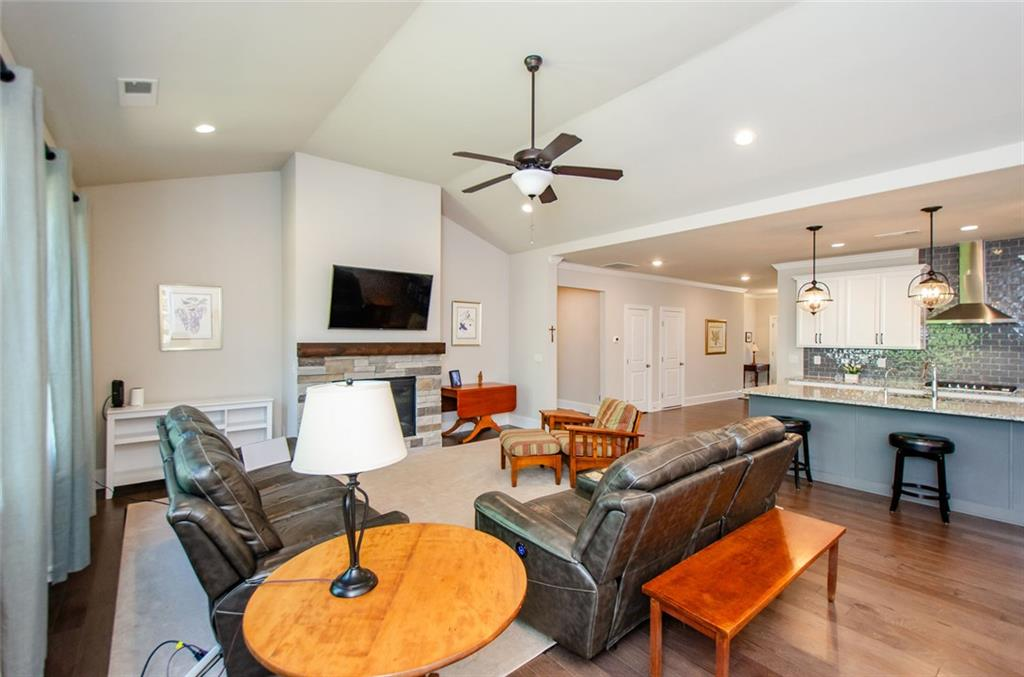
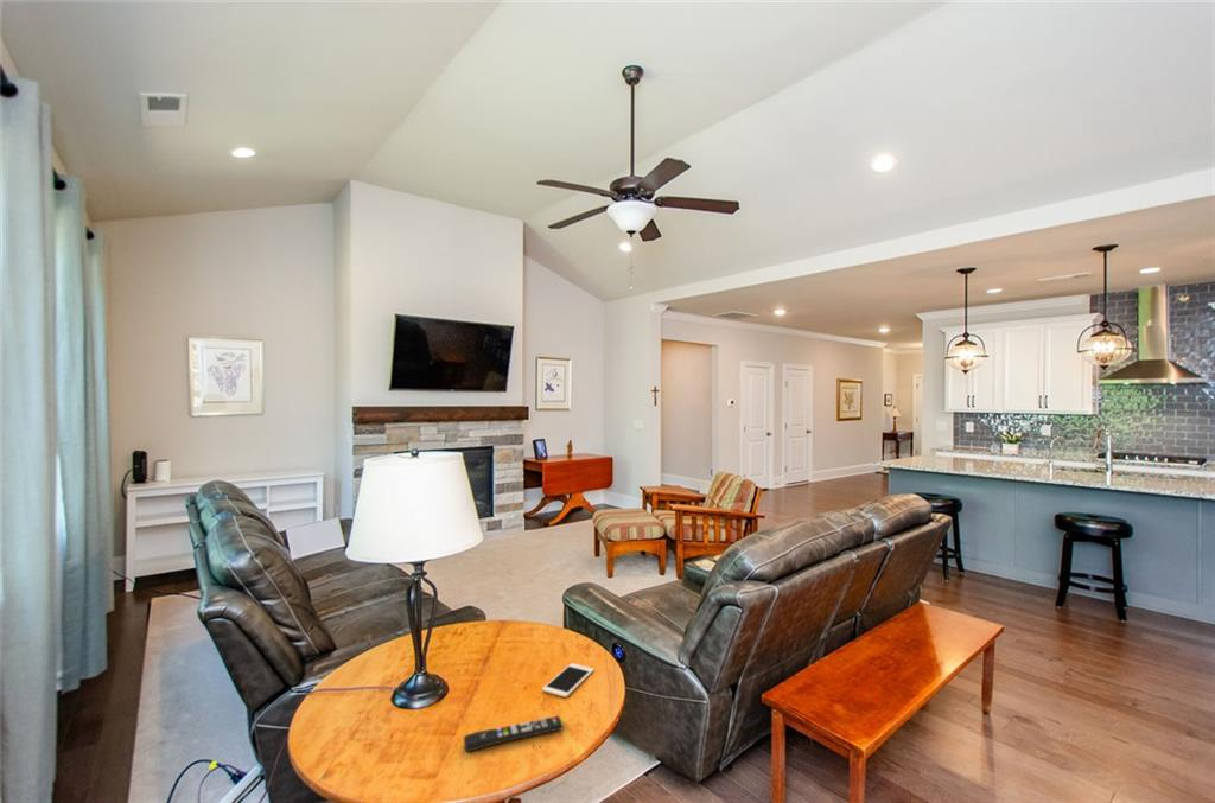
+ cell phone [541,662,594,699]
+ remote control [463,715,565,753]
